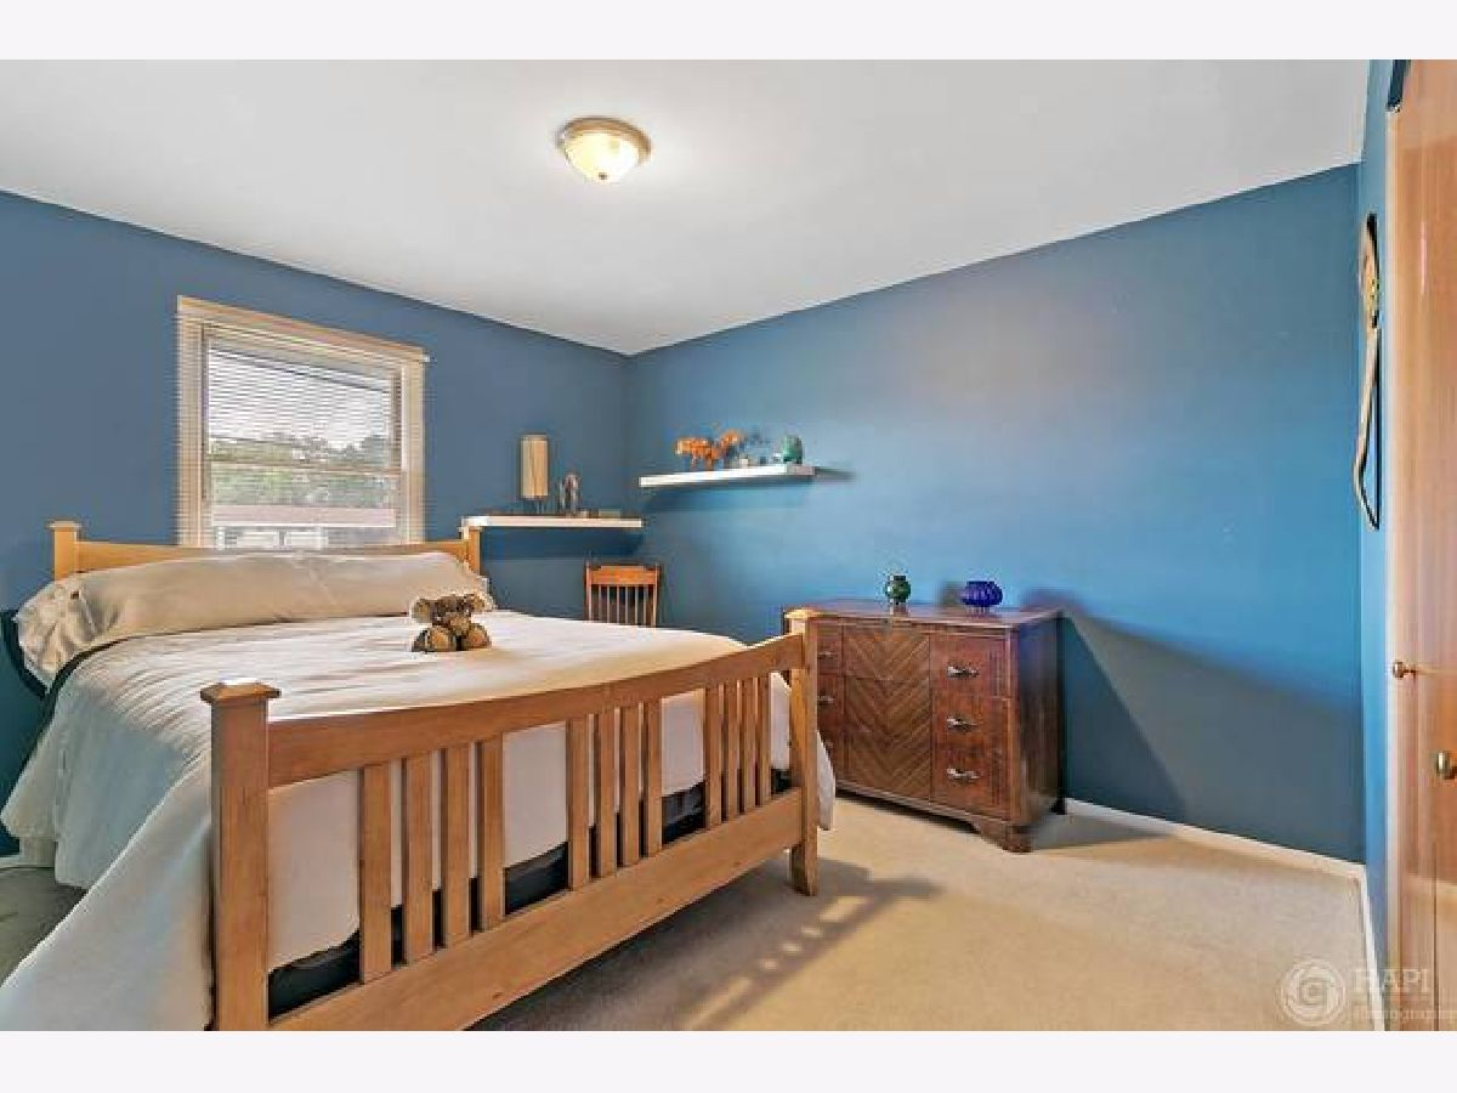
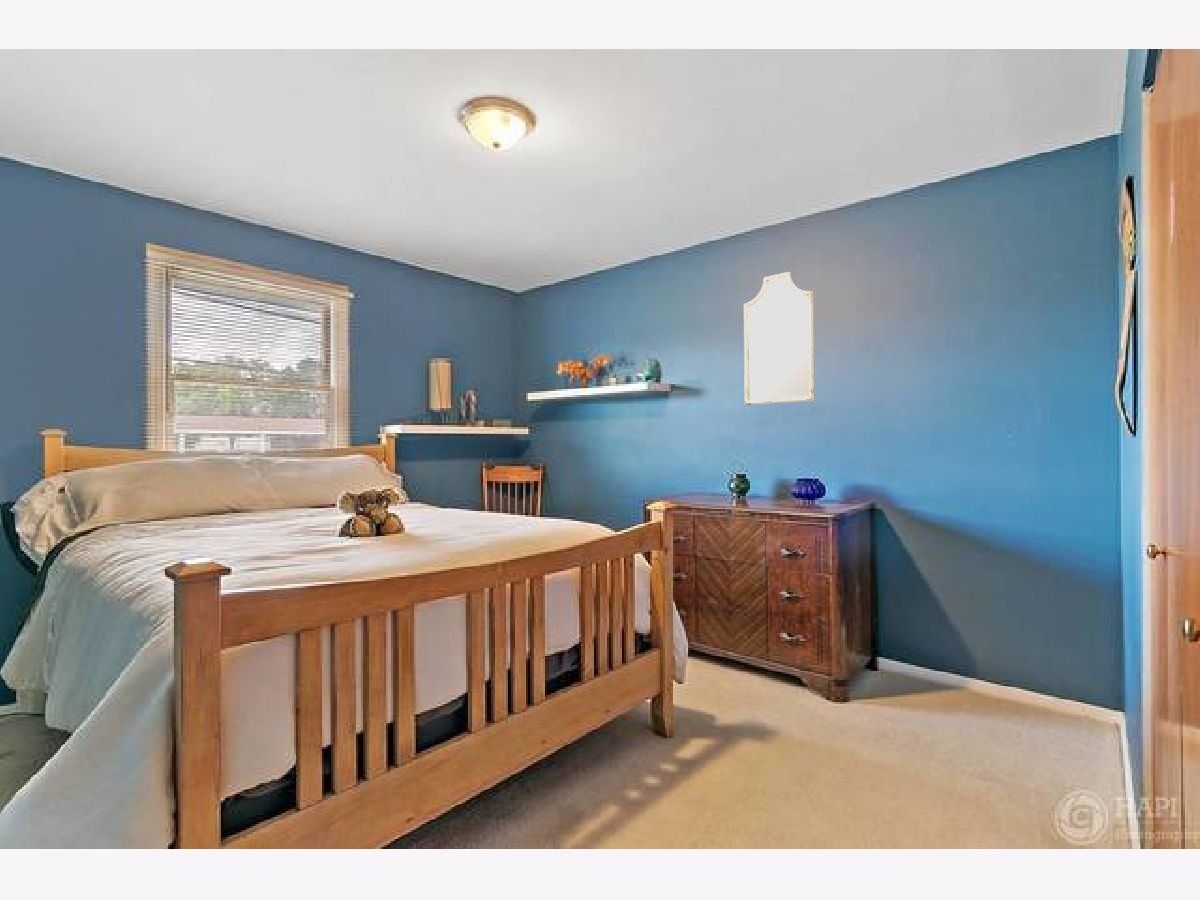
+ home mirror [743,271,816,406]
